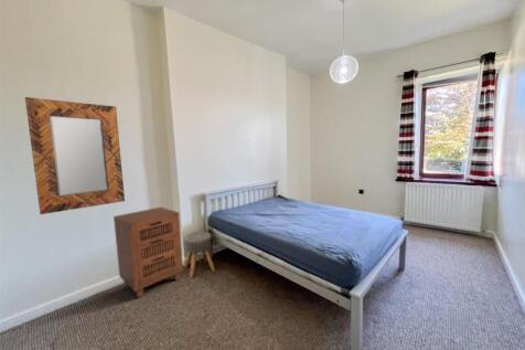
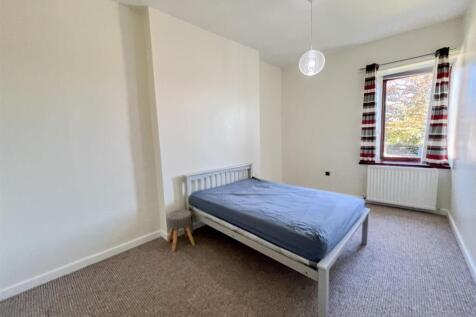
- home mirror [24,96,126,215]
- cabinet [113,206,184,299]
